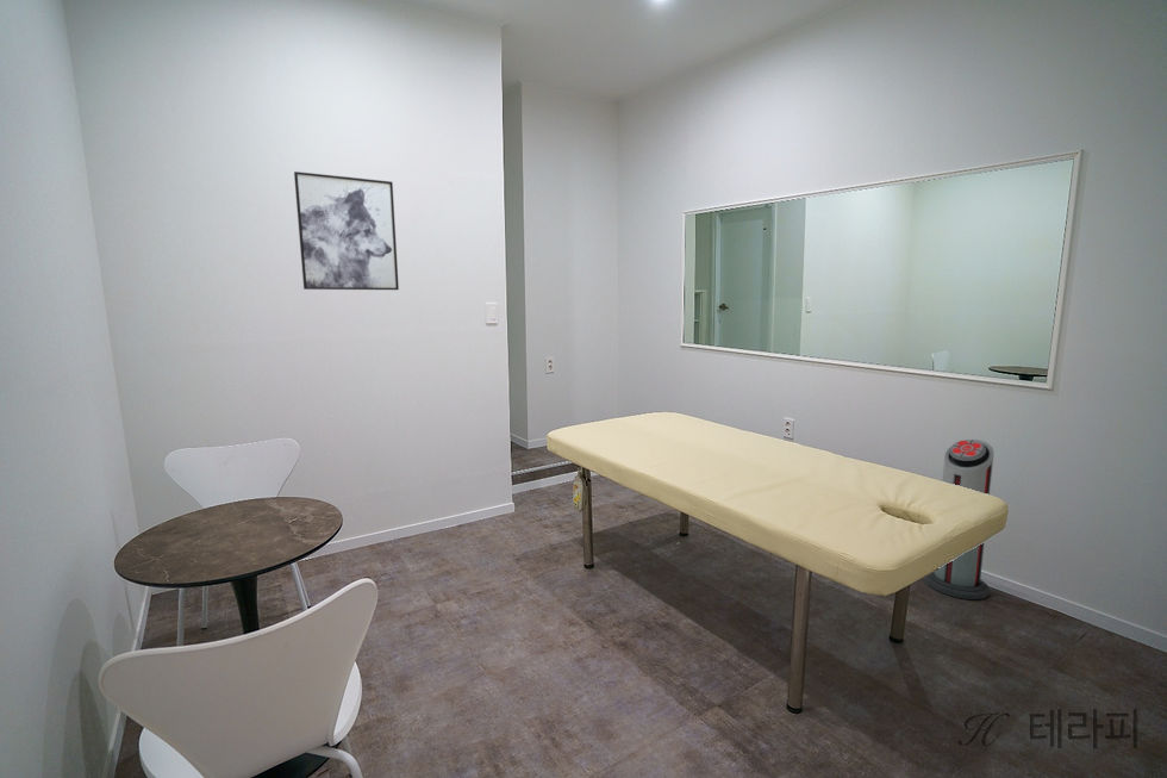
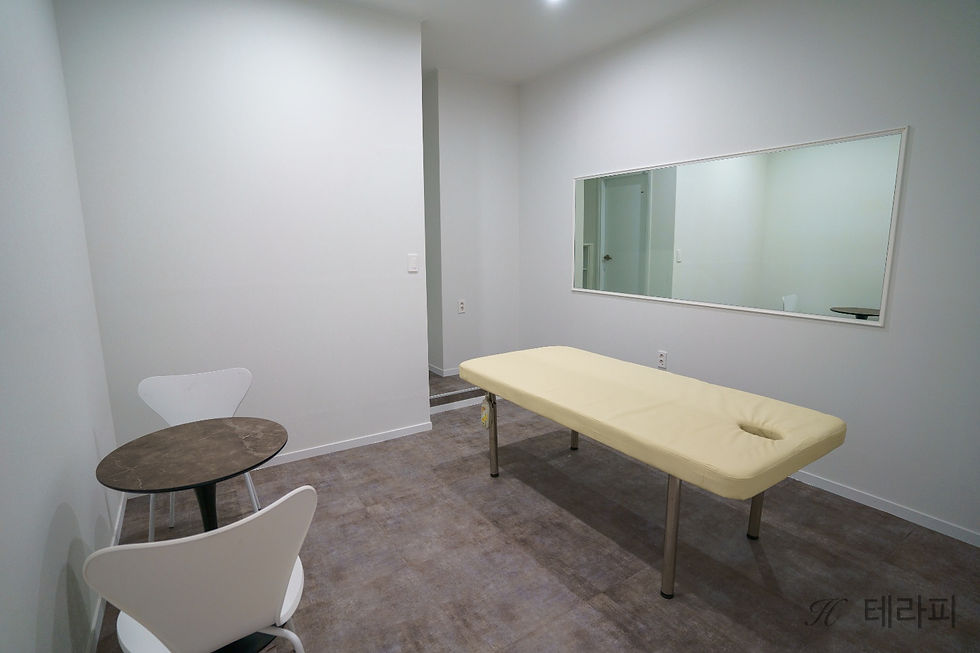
- wall art [293,170,400,291]
- air purifier [923,438,996,600]
